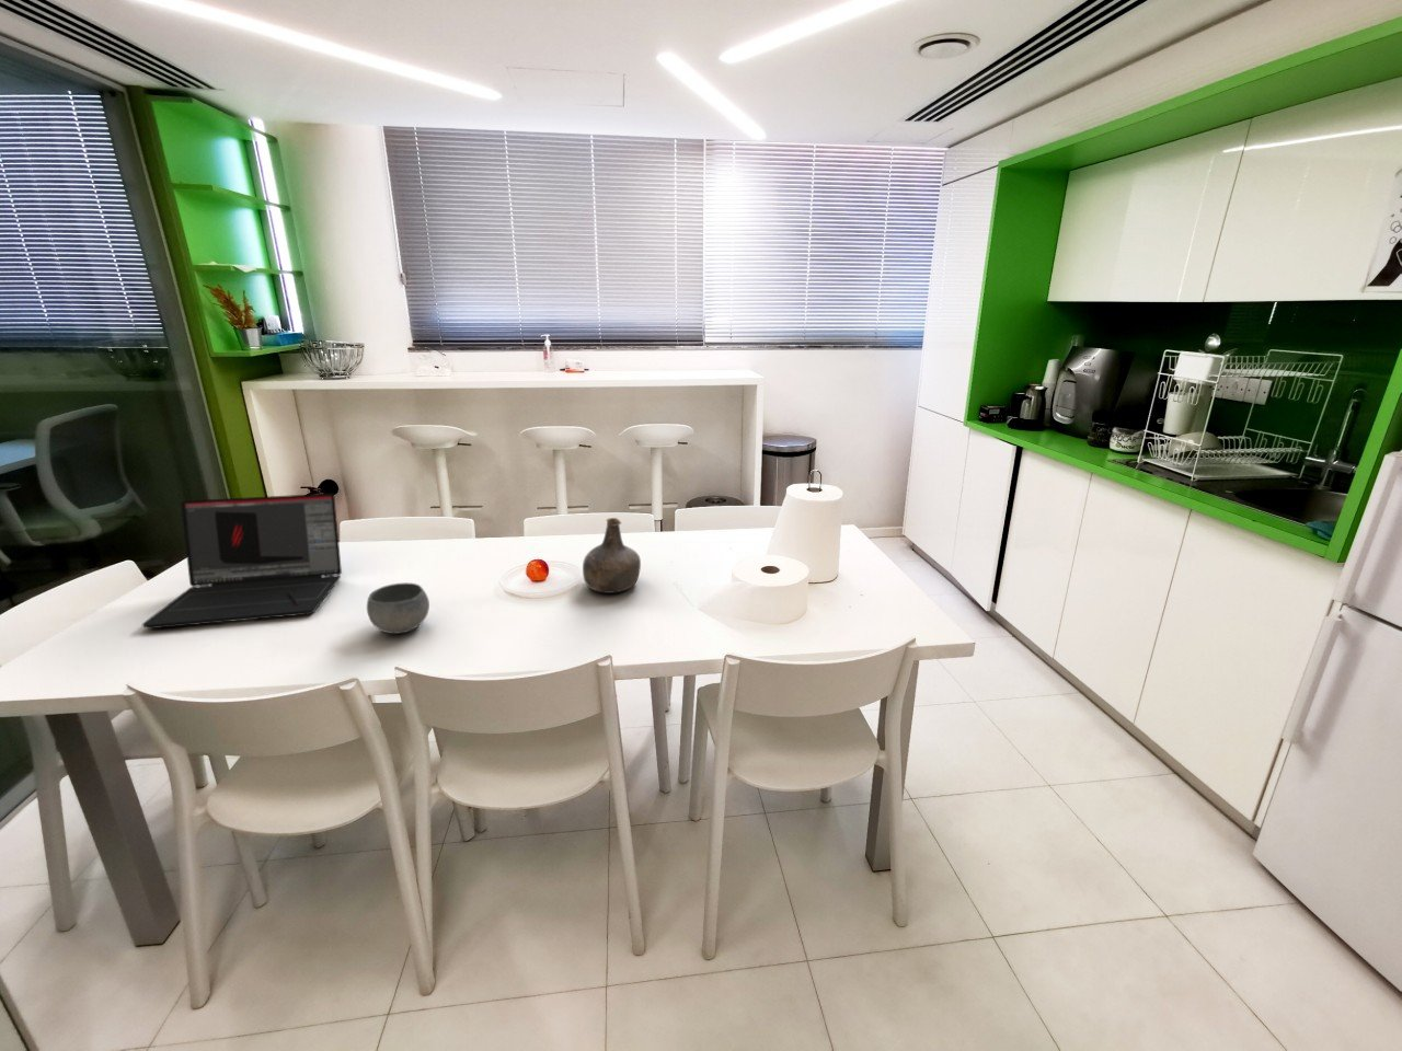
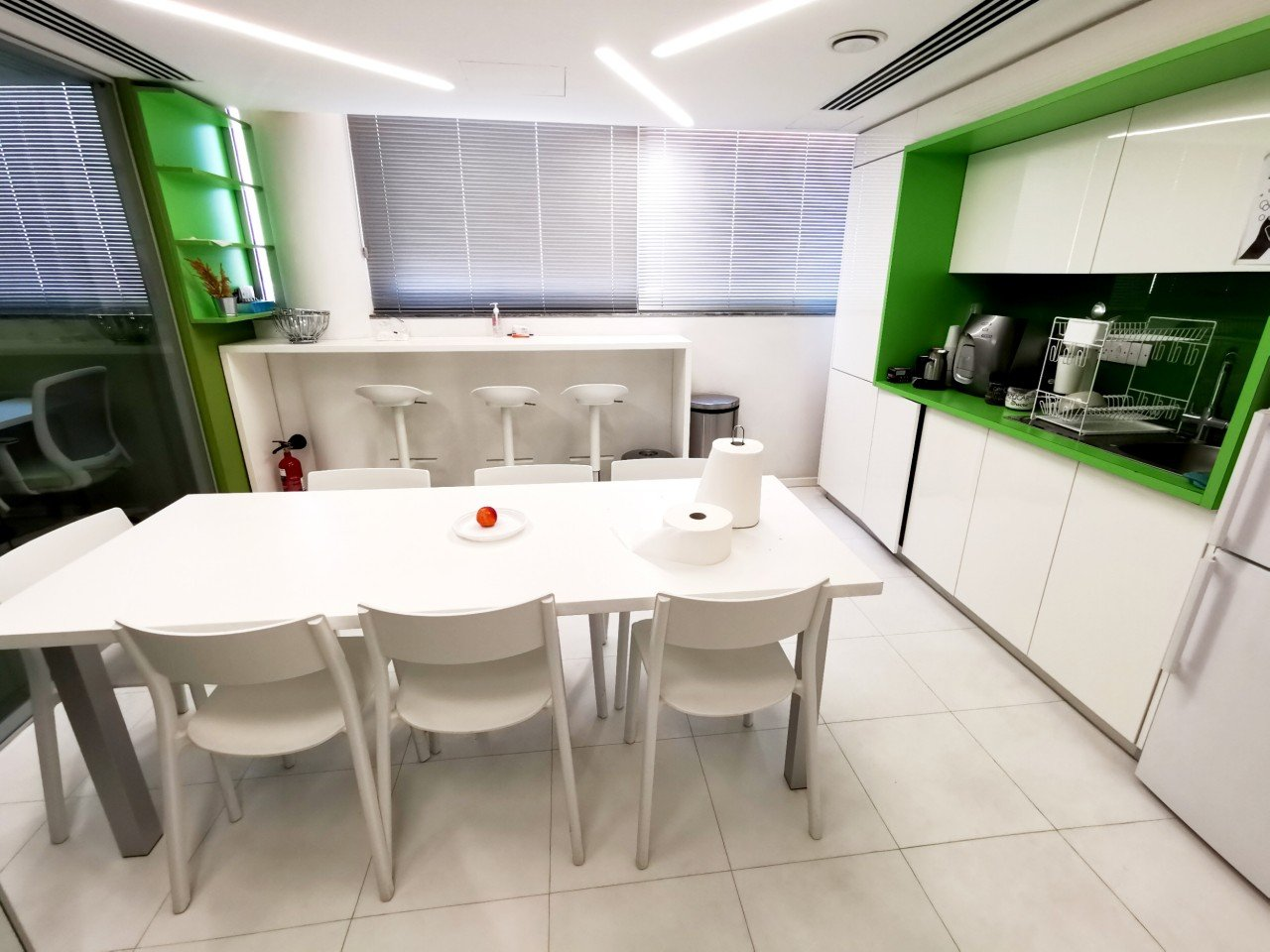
- laptop [141,492,343,629]
- bottle [582,517,641,594]
- bowl [365,582,431,635]
